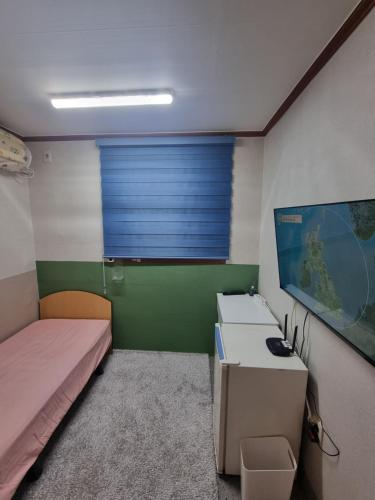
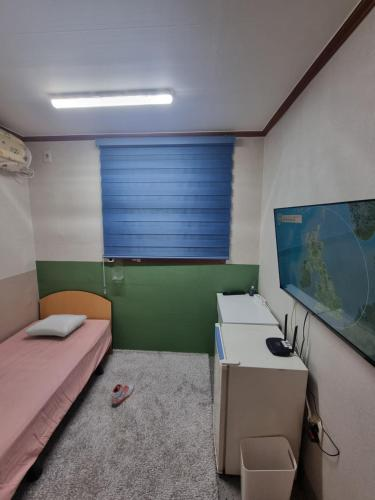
+ sneaker [110,383,135,407]
+ pillow [24,313,88,338]
